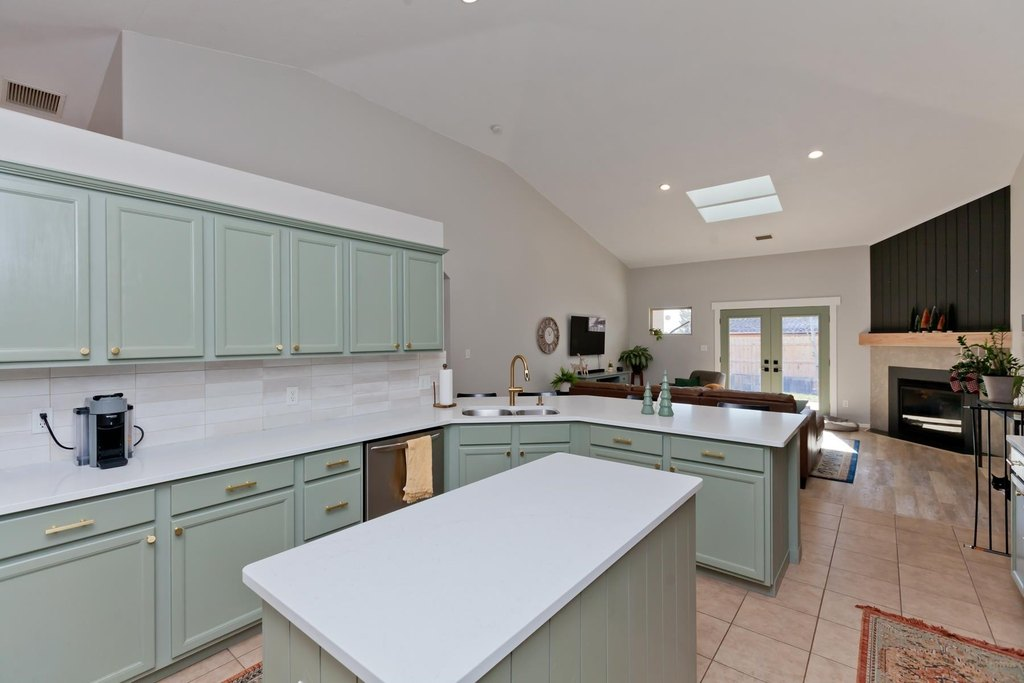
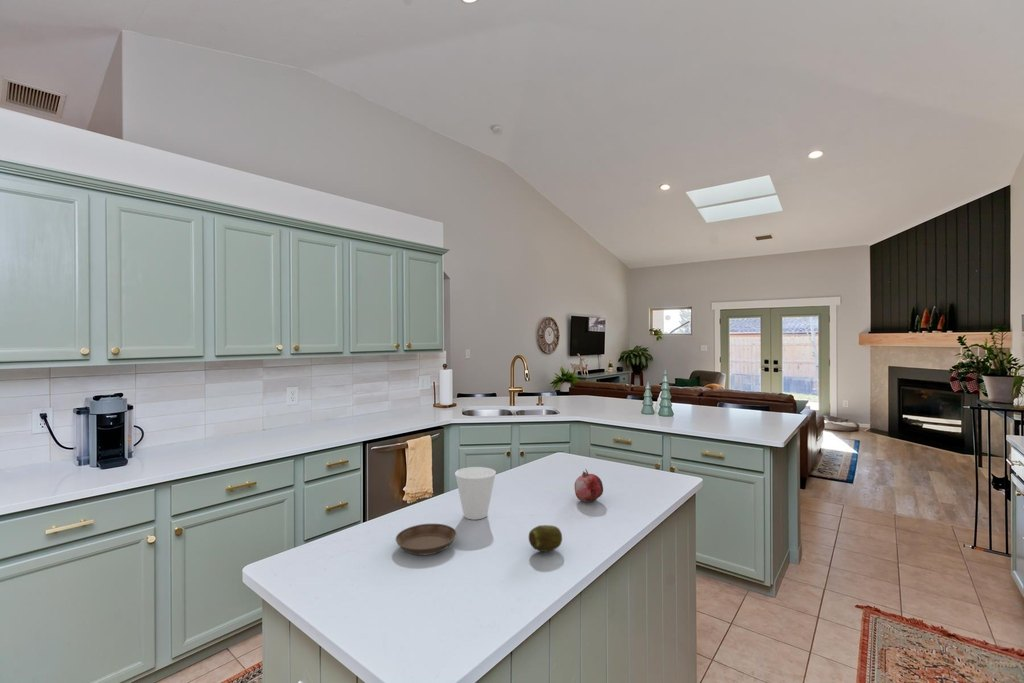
+ saucer [395,523,458,556]
+ cup [454,466,497,521]
+ fruit [574,468,604,503]
+ fruit [528,524,563,553]
